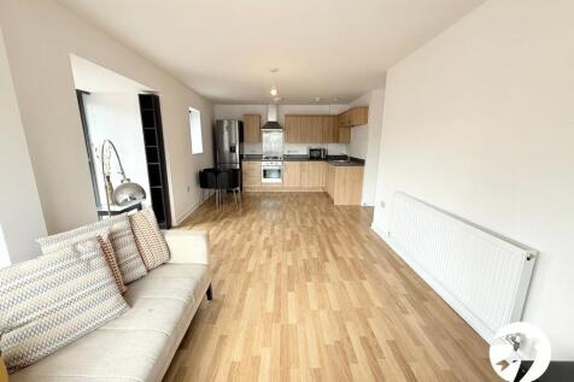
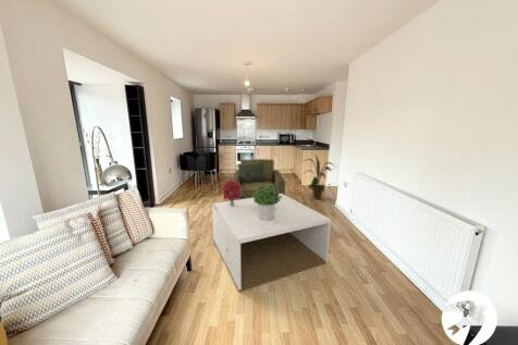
+ potted plant [254,184,282,221]
+ armchair [231,158,286,200]
+ house plant [301,152,338,200]
+ bouquet [222,180,242,207]
+ coffee table [211,194,332,293]
